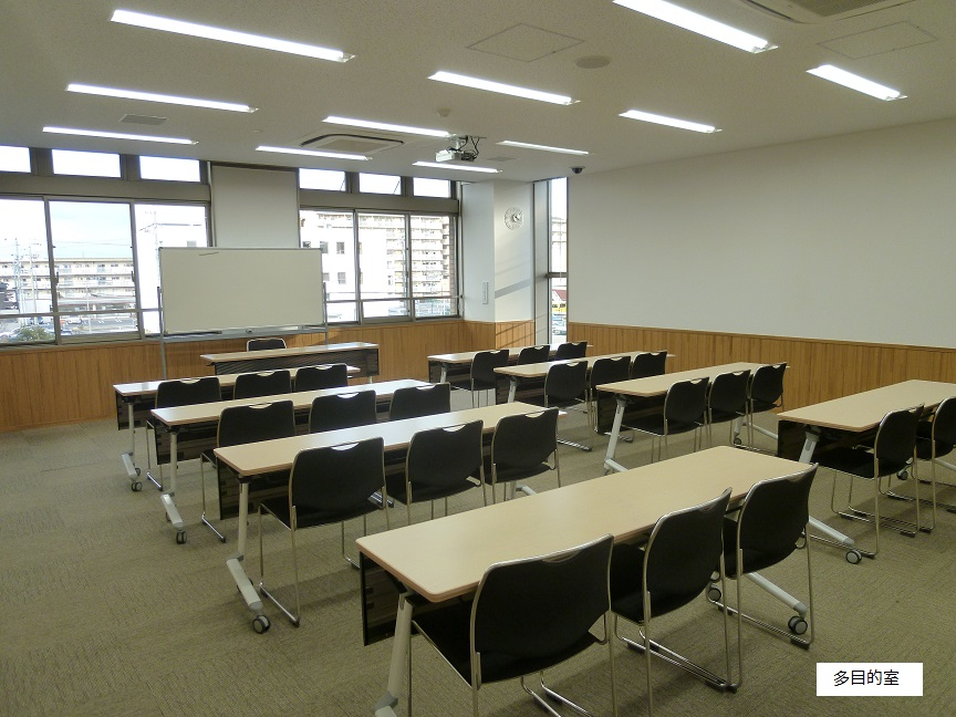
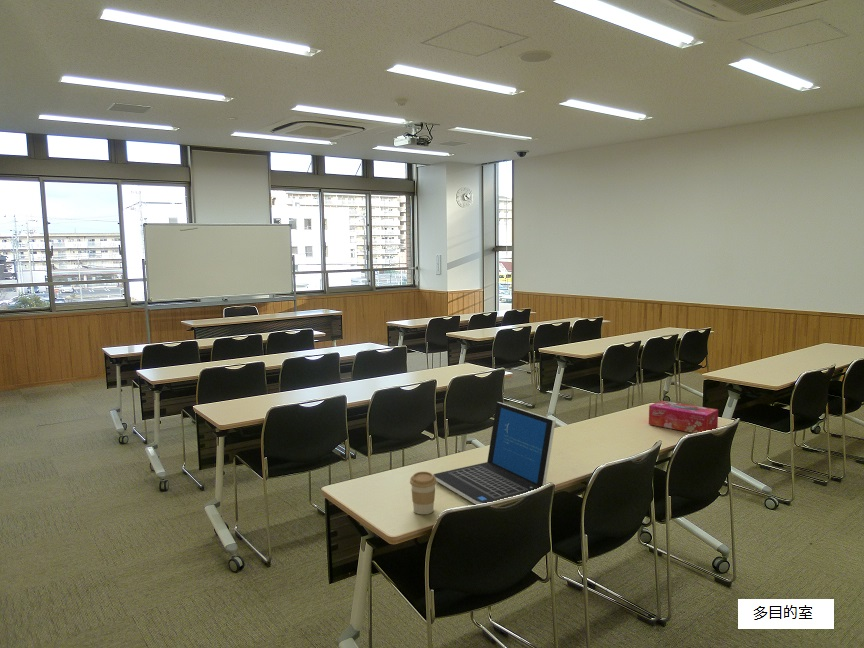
+ coffee cup [409,471,437,515]
+ laptop [432,401,557,505]
+ tissue box [648,400,719,434]
